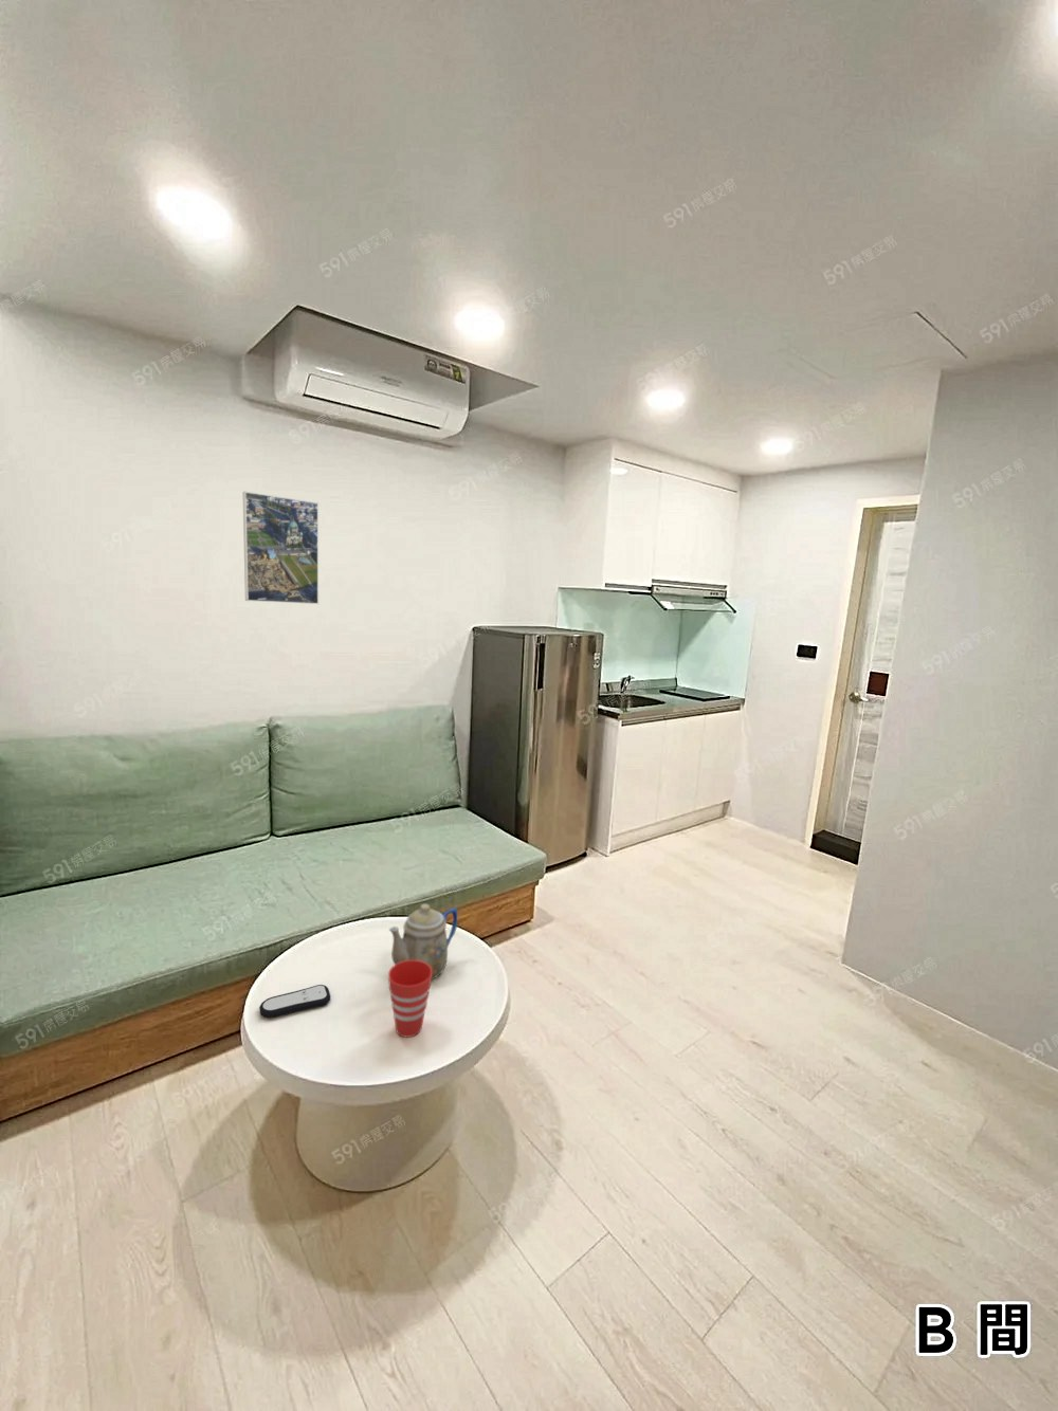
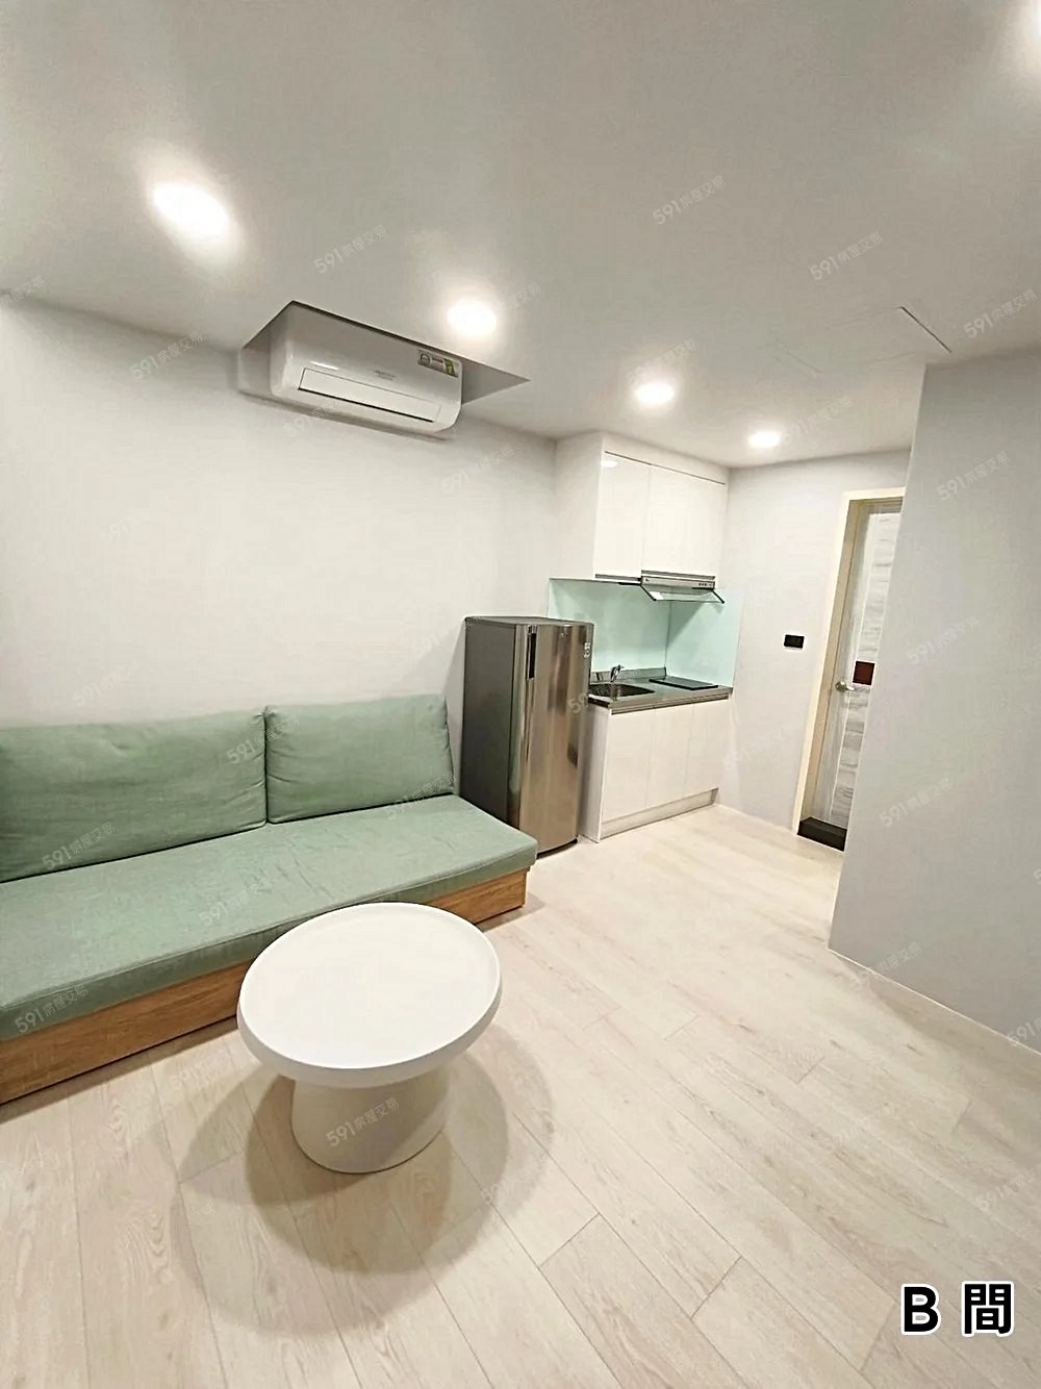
- teapot [388,903,458,981]
- remote control [258,983,331,1020]
- cup [387,960,432,1039]
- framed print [242,491,320,606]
